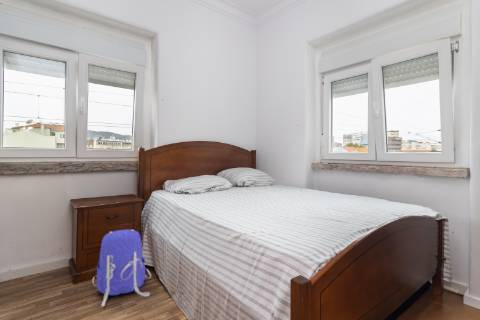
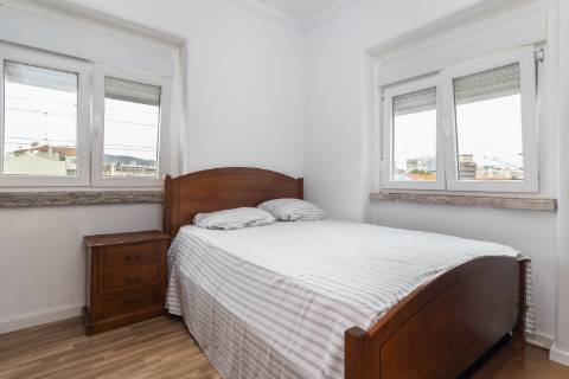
- backpack [91,228,152,308]
